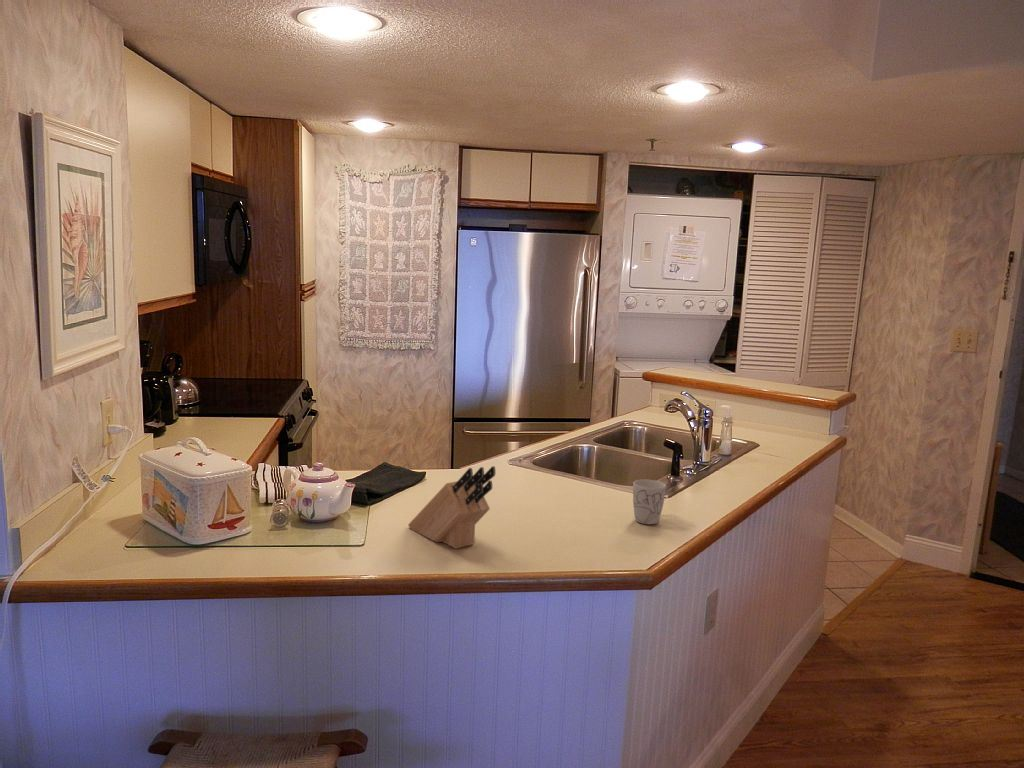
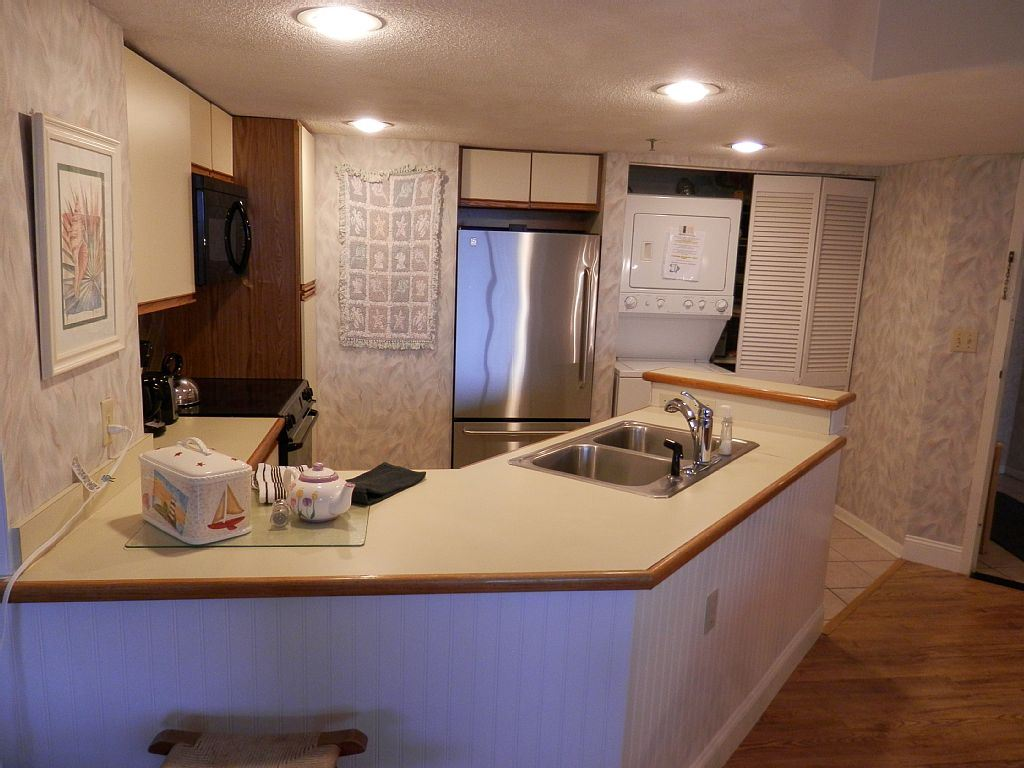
- knife block [407,465,497,549]
- mug [632,479,667,525]
